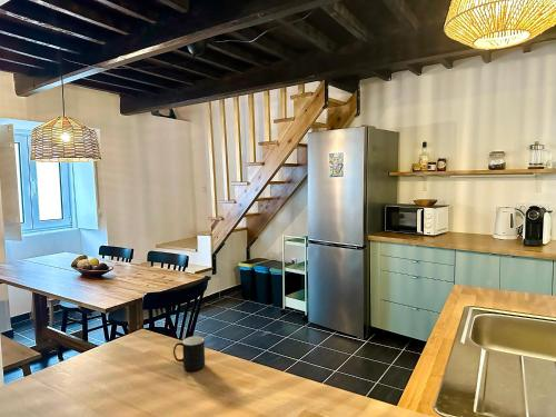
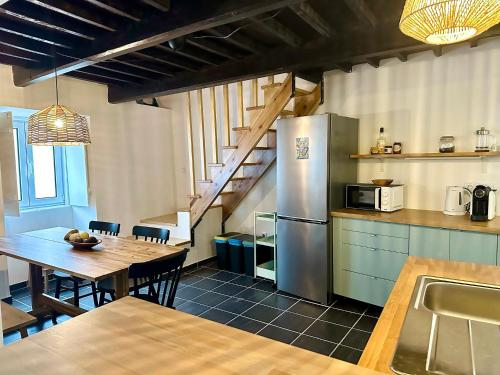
- cup [172,335,206,373]
